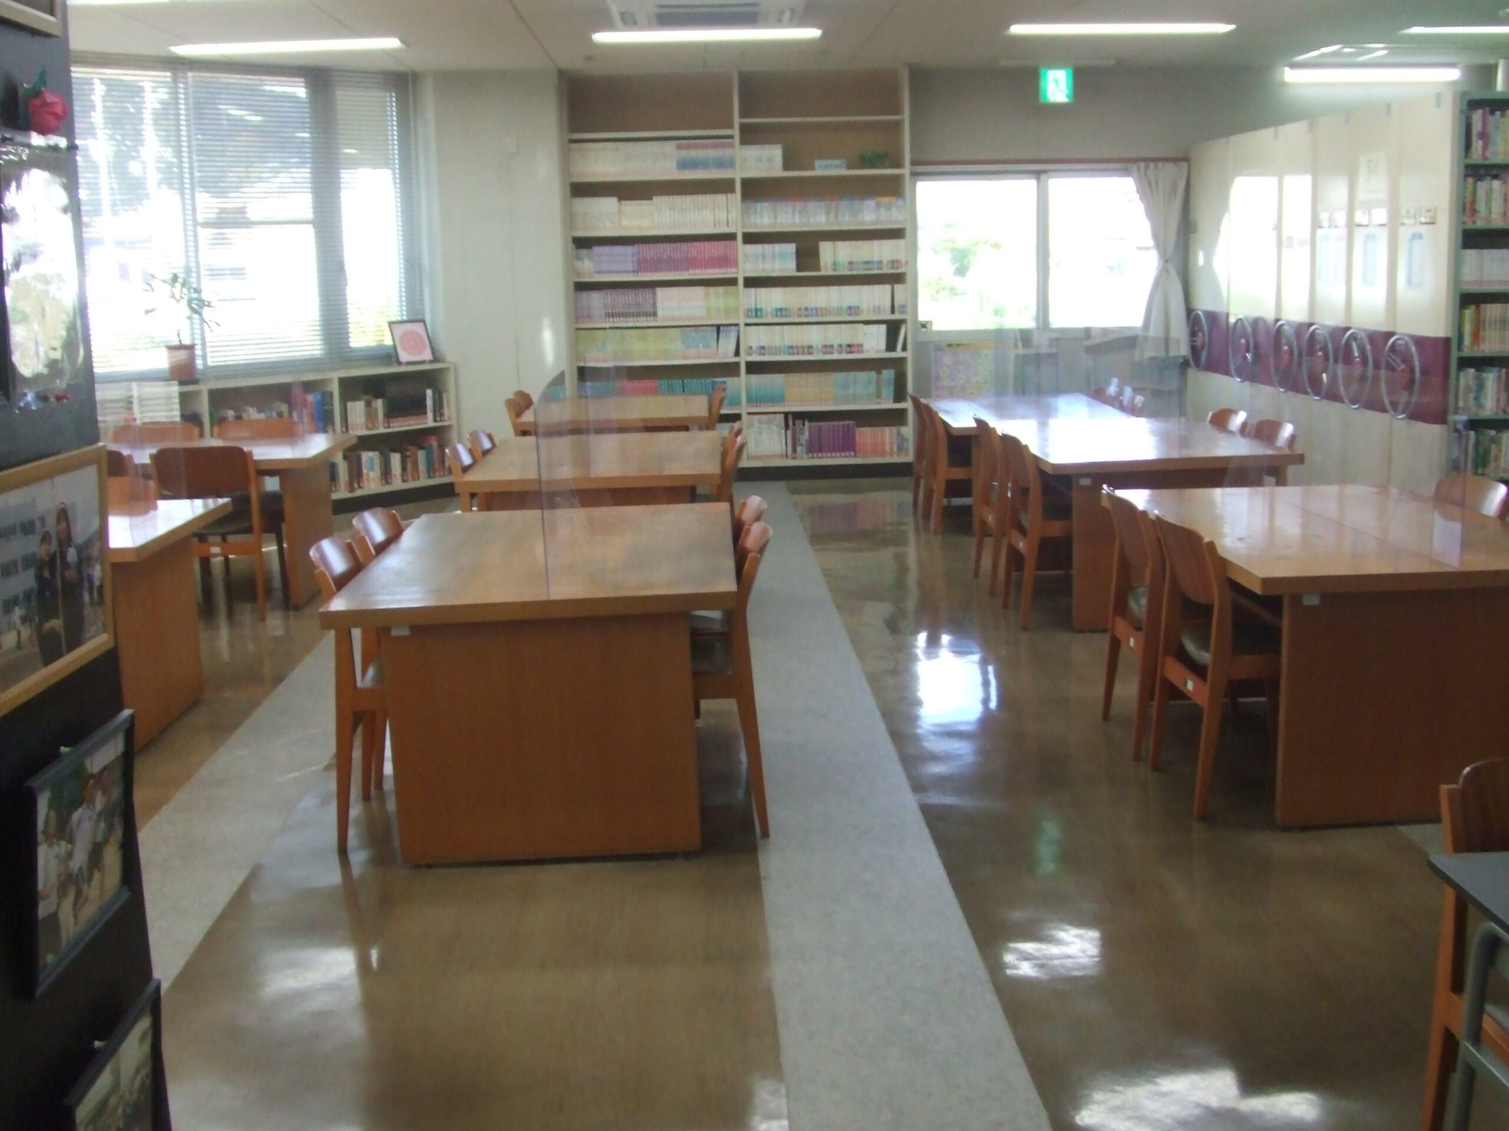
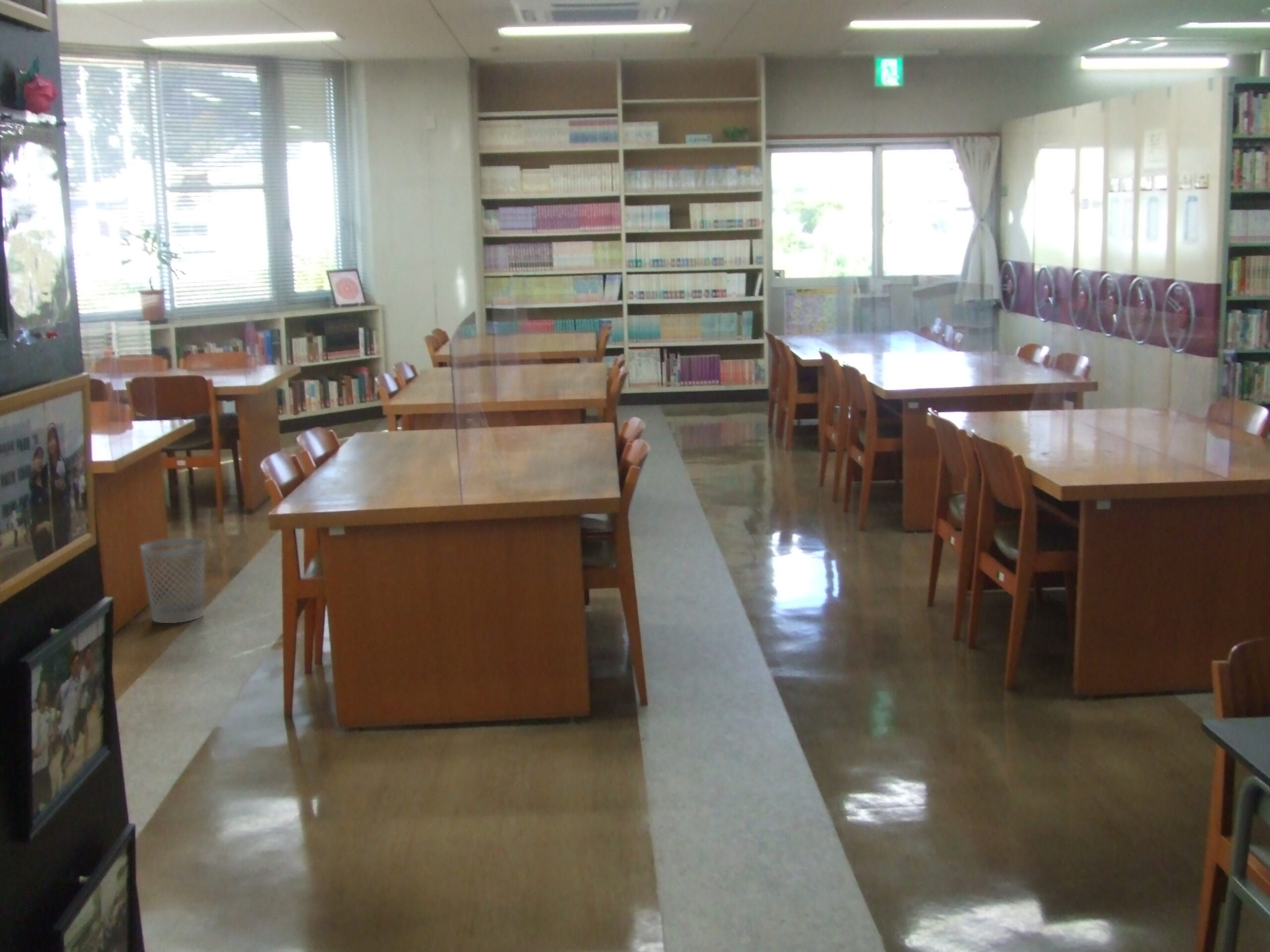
+ wastebasket [140,538,205,624]
